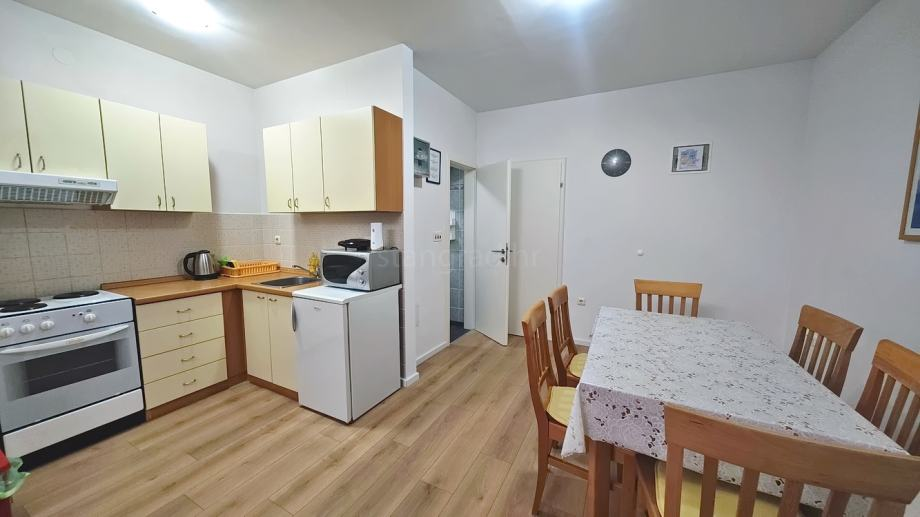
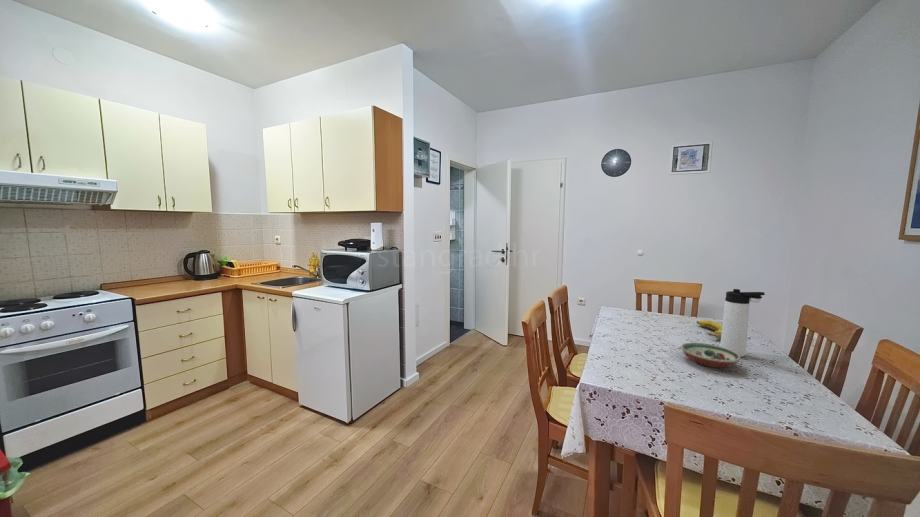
+ banana [696,319,723,340]
+ thermos bottle [719,288,766,358]
+ decorative bowl [680,342,742,368]
